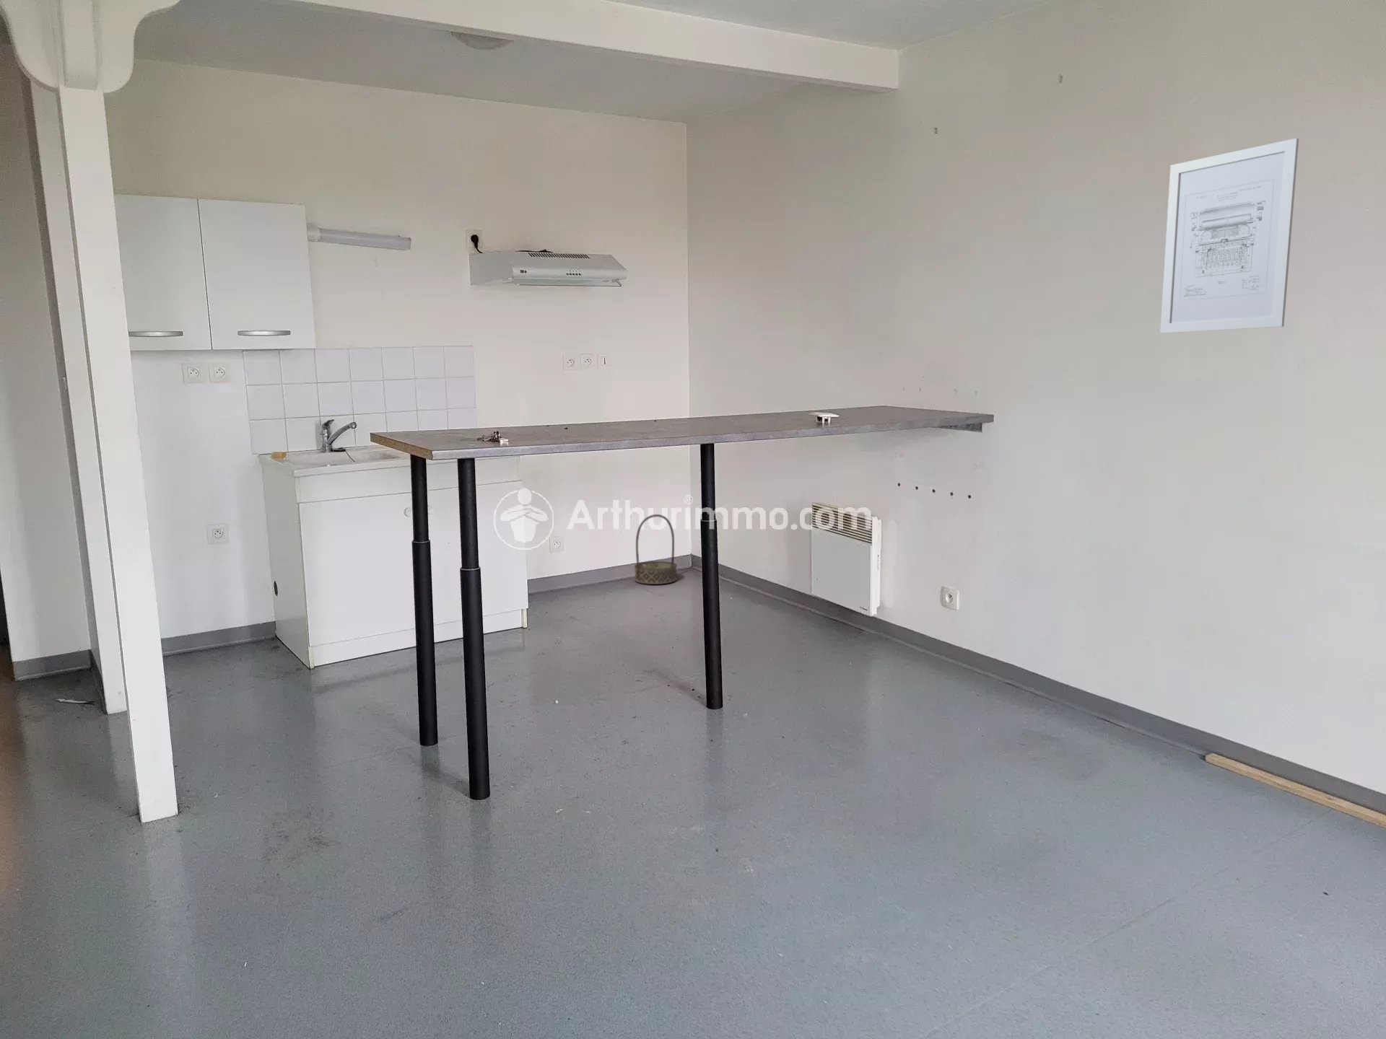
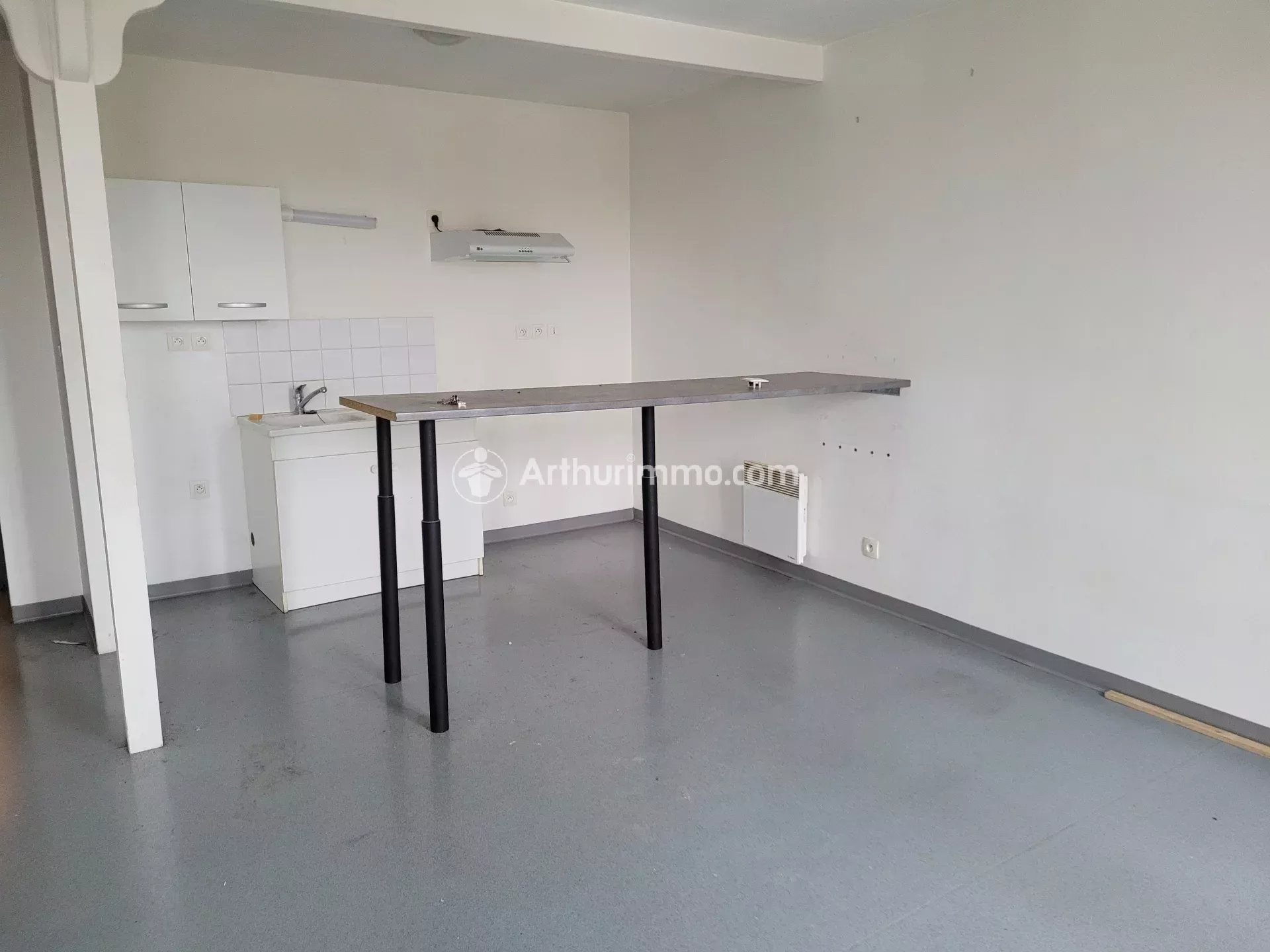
- basket [634,514,678,585]
- wall art [1159,138,1300,334]
